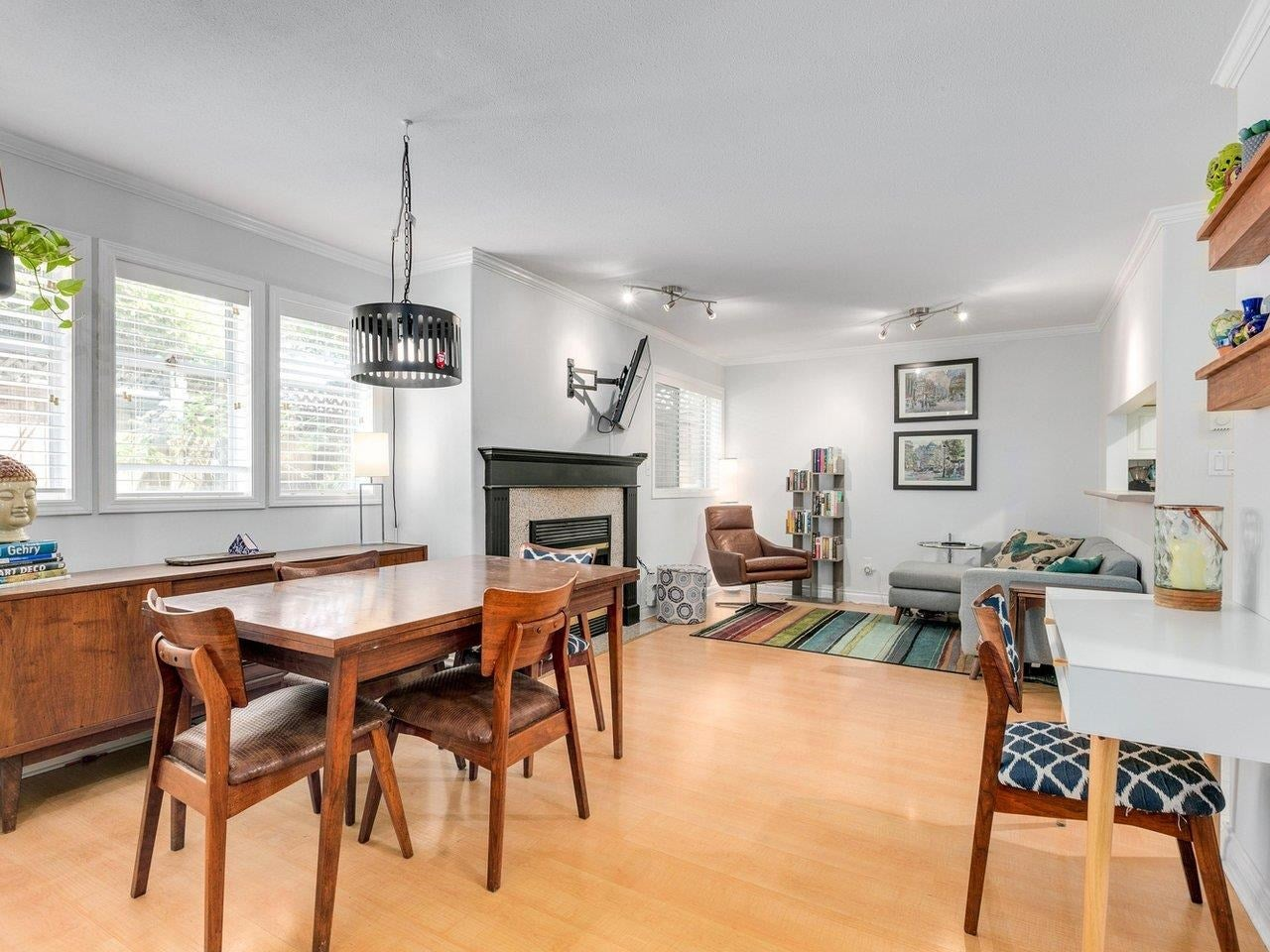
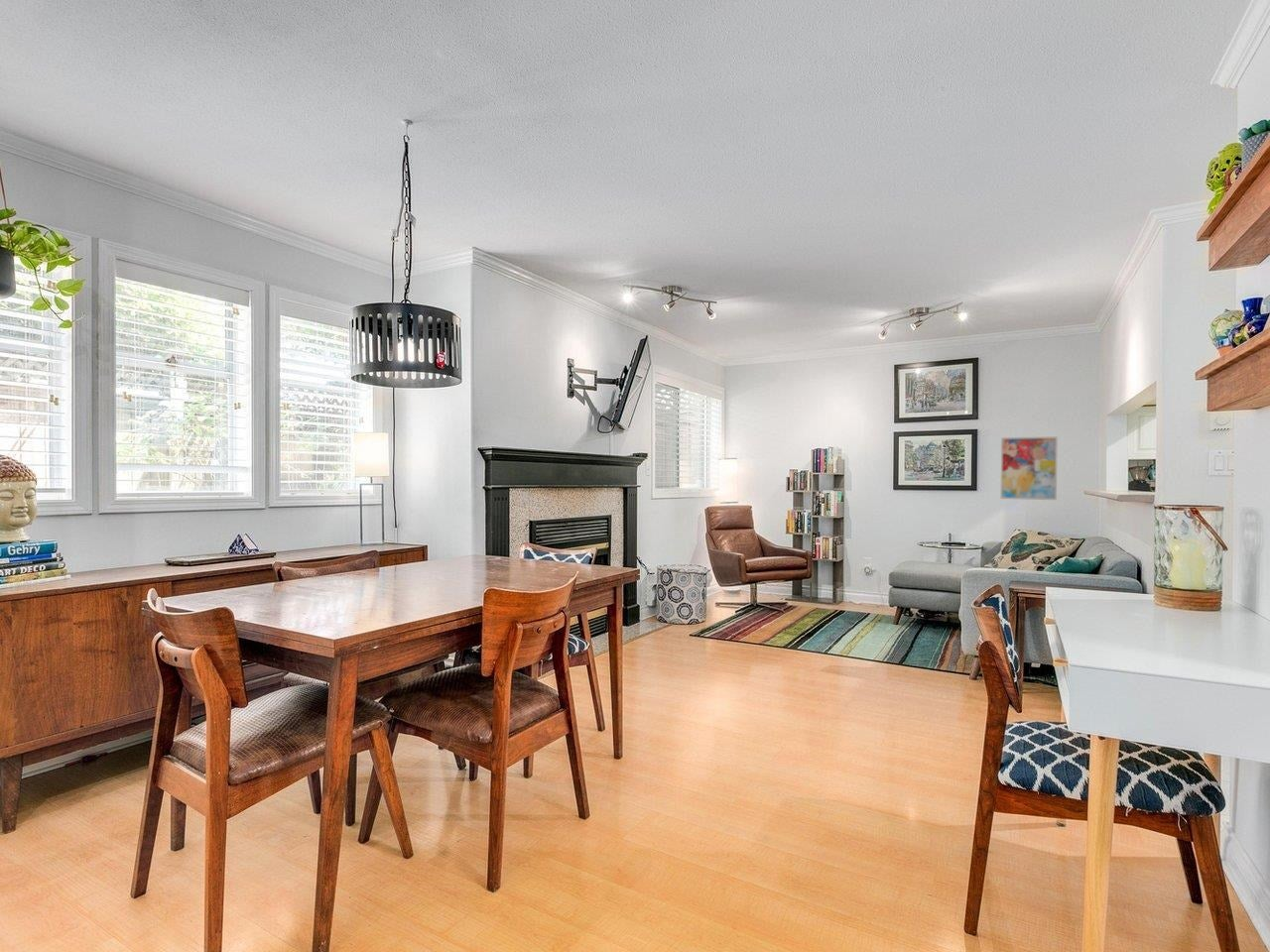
+ wall art [1000,435,1059,501]
